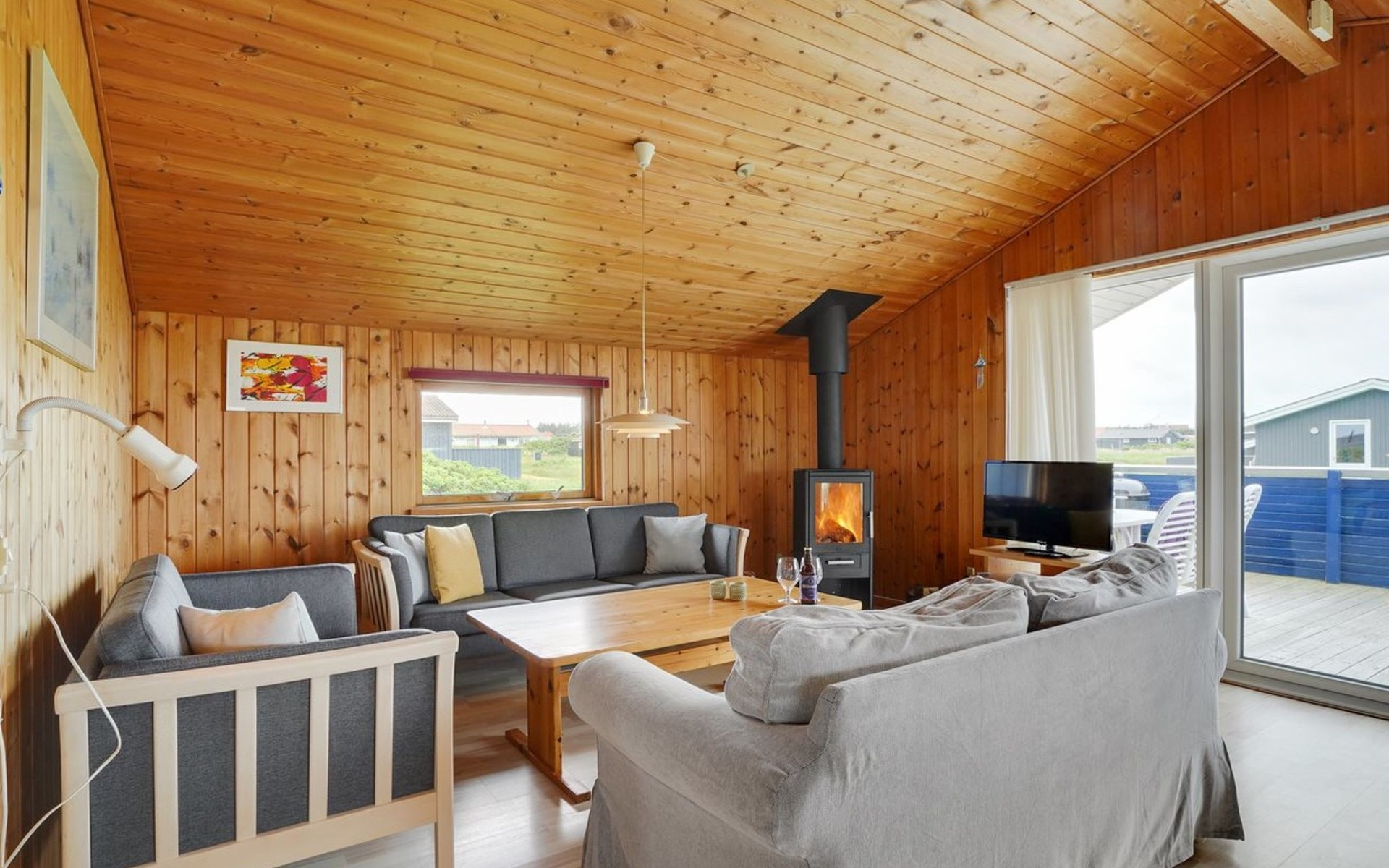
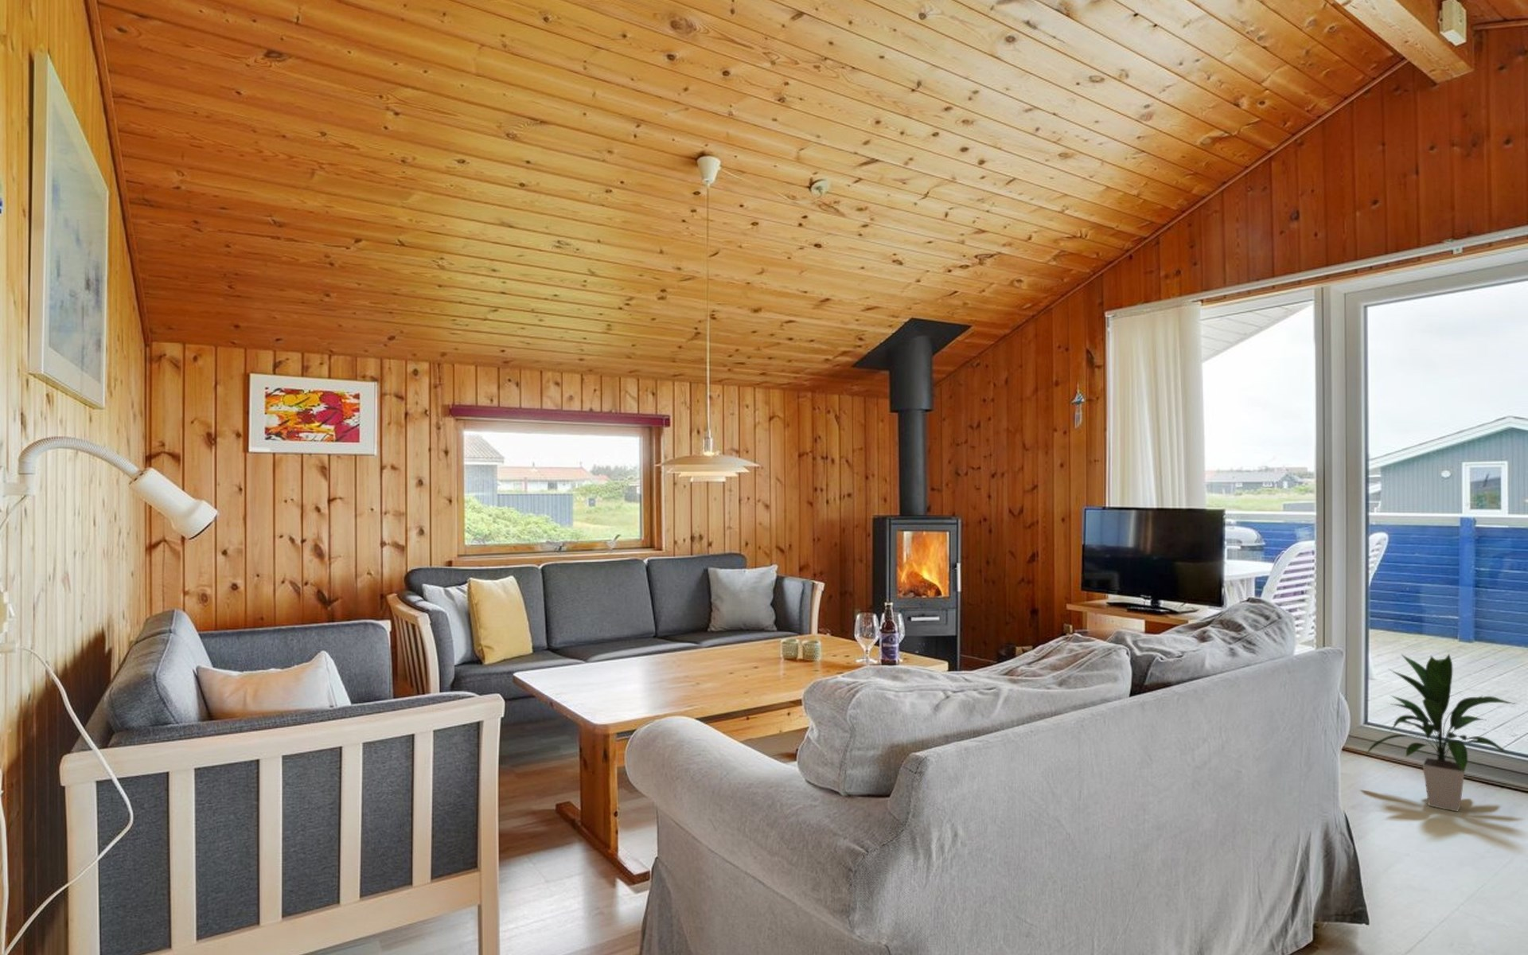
+ indoor plant [1365,652,1519,813]
